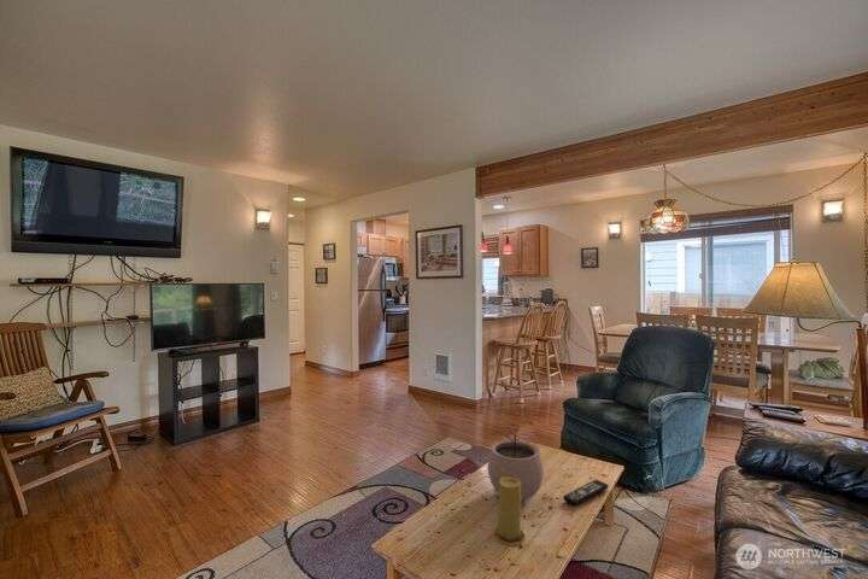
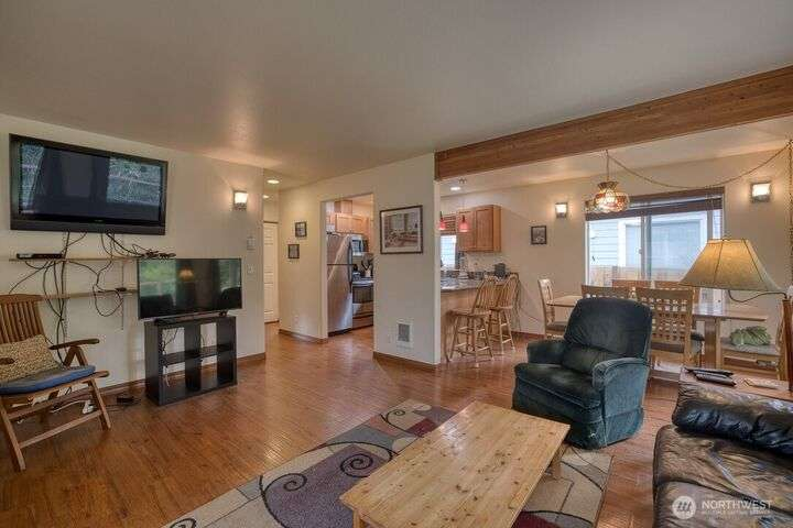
- plant pot [487,427,545,502]
- candle [493,478,527,546]
- remote control [562,479,609,507]
